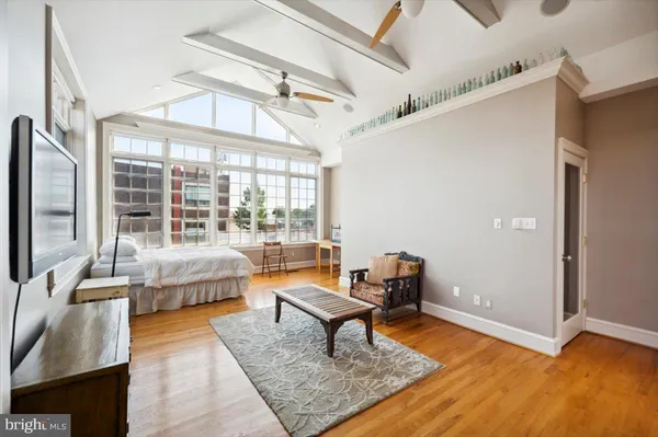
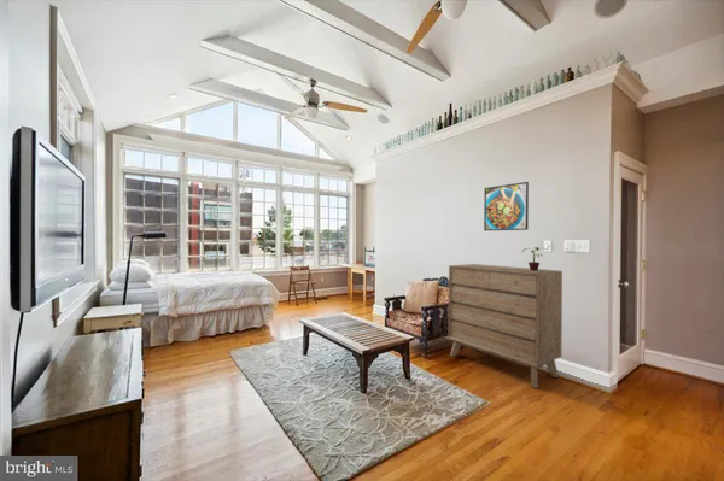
+ potted plant [521,246,547,271]
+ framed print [483,181,530,231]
+ dresser [448,263,564,389]
